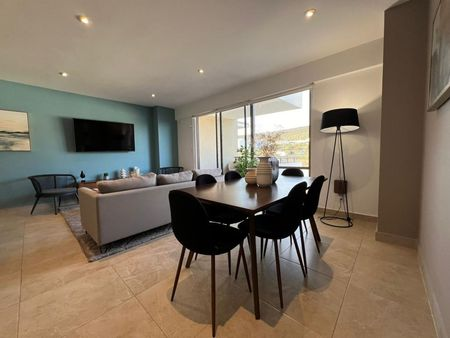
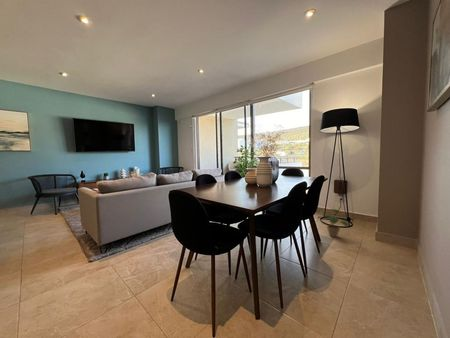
+ potted plant [319,208,349,238]
